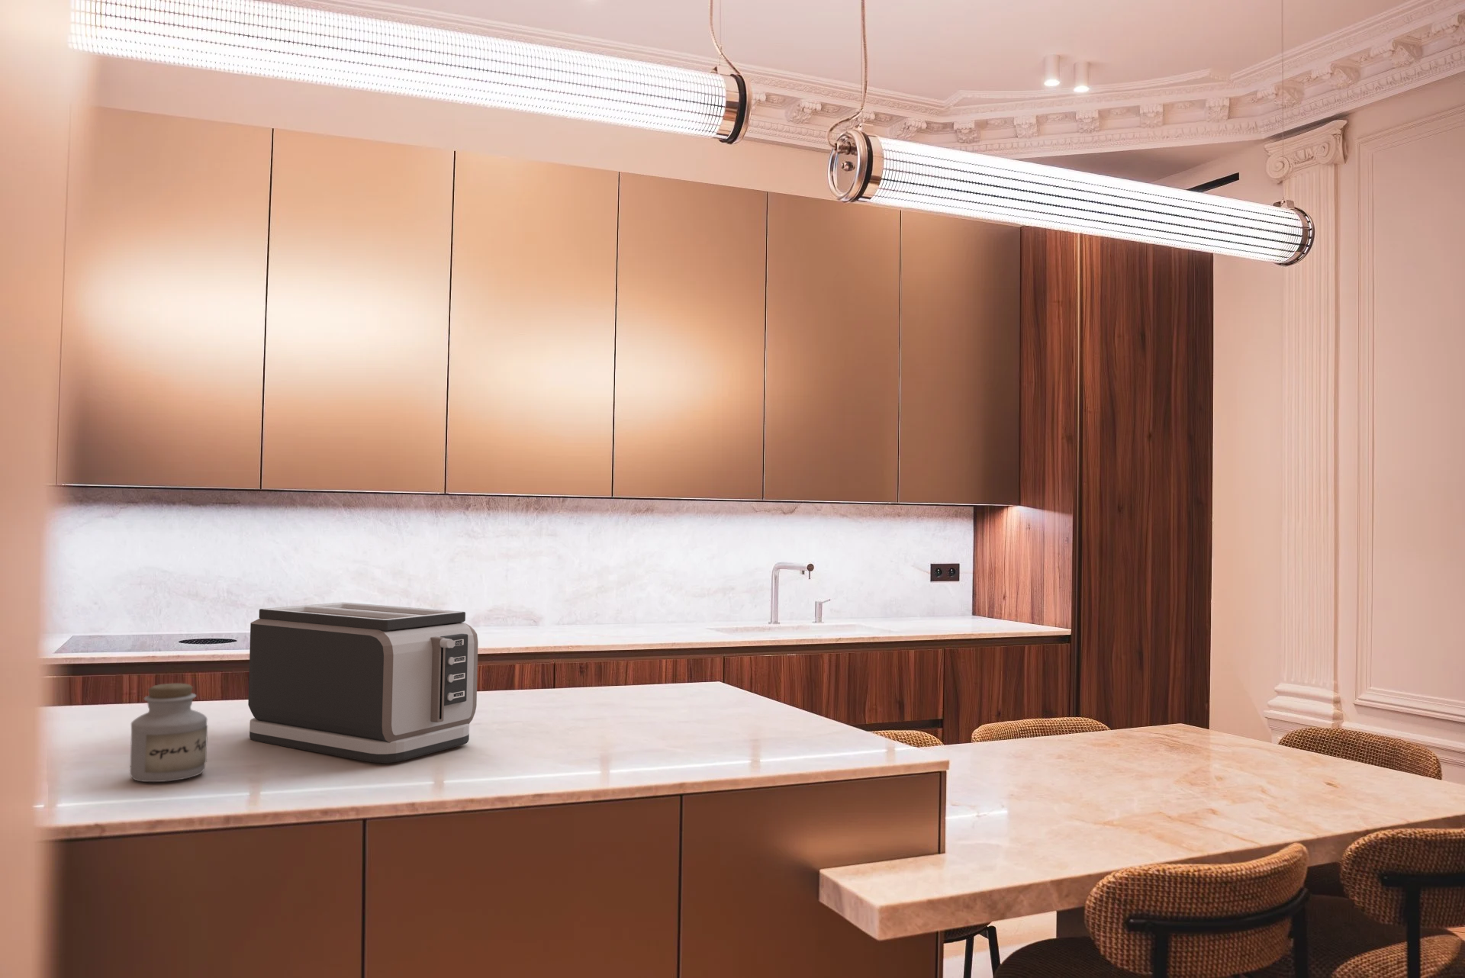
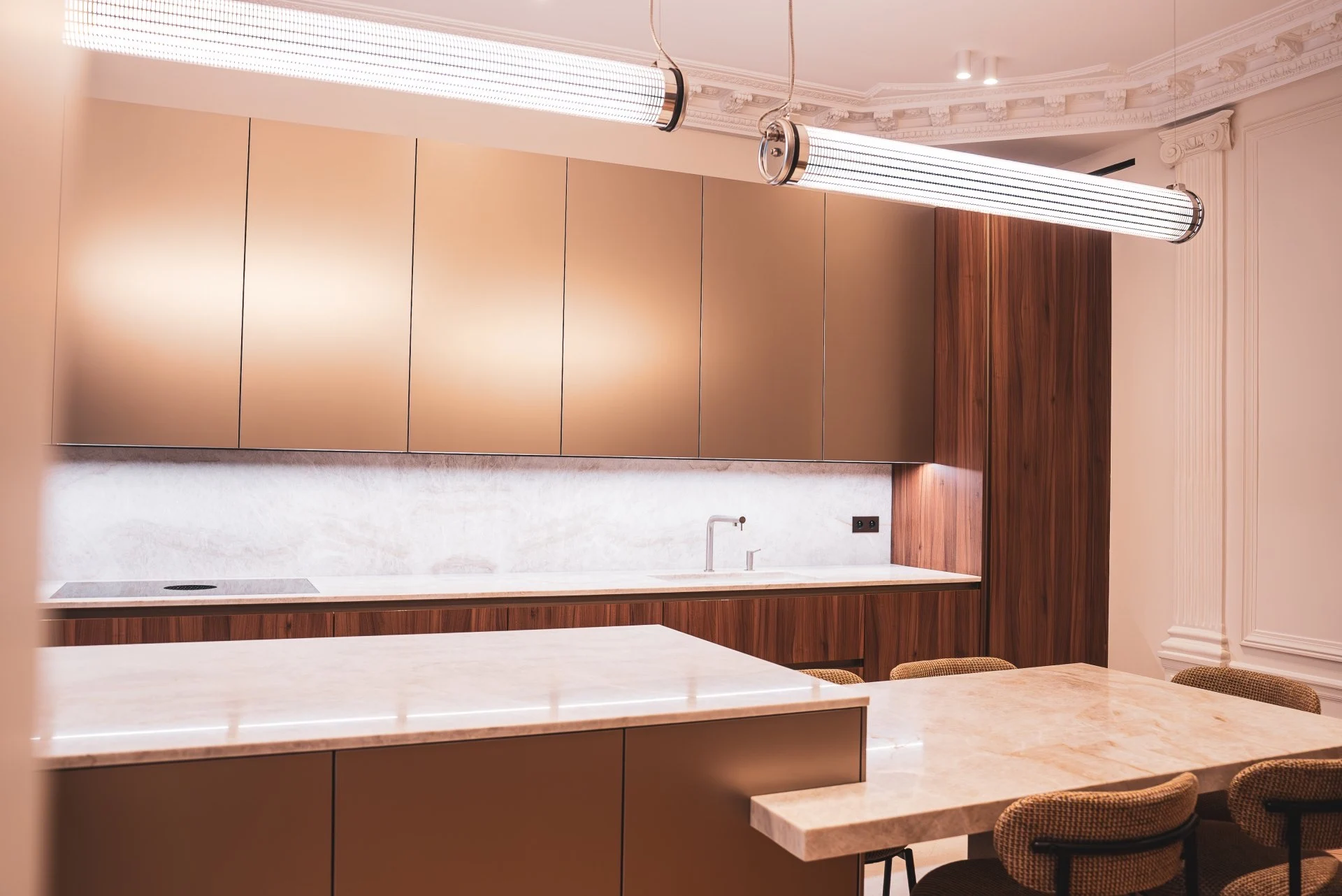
- toaster [247,601,478,764]
- jar [129,683,209,783]
